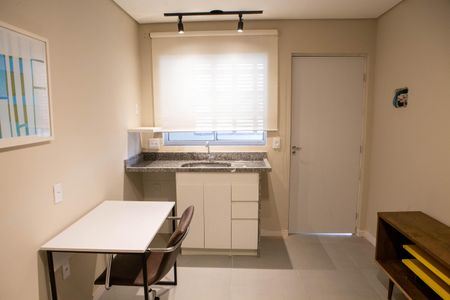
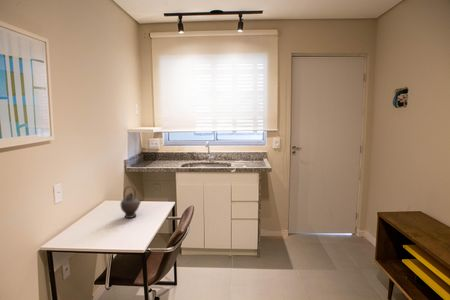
+ teapot [119,185,144,219]
